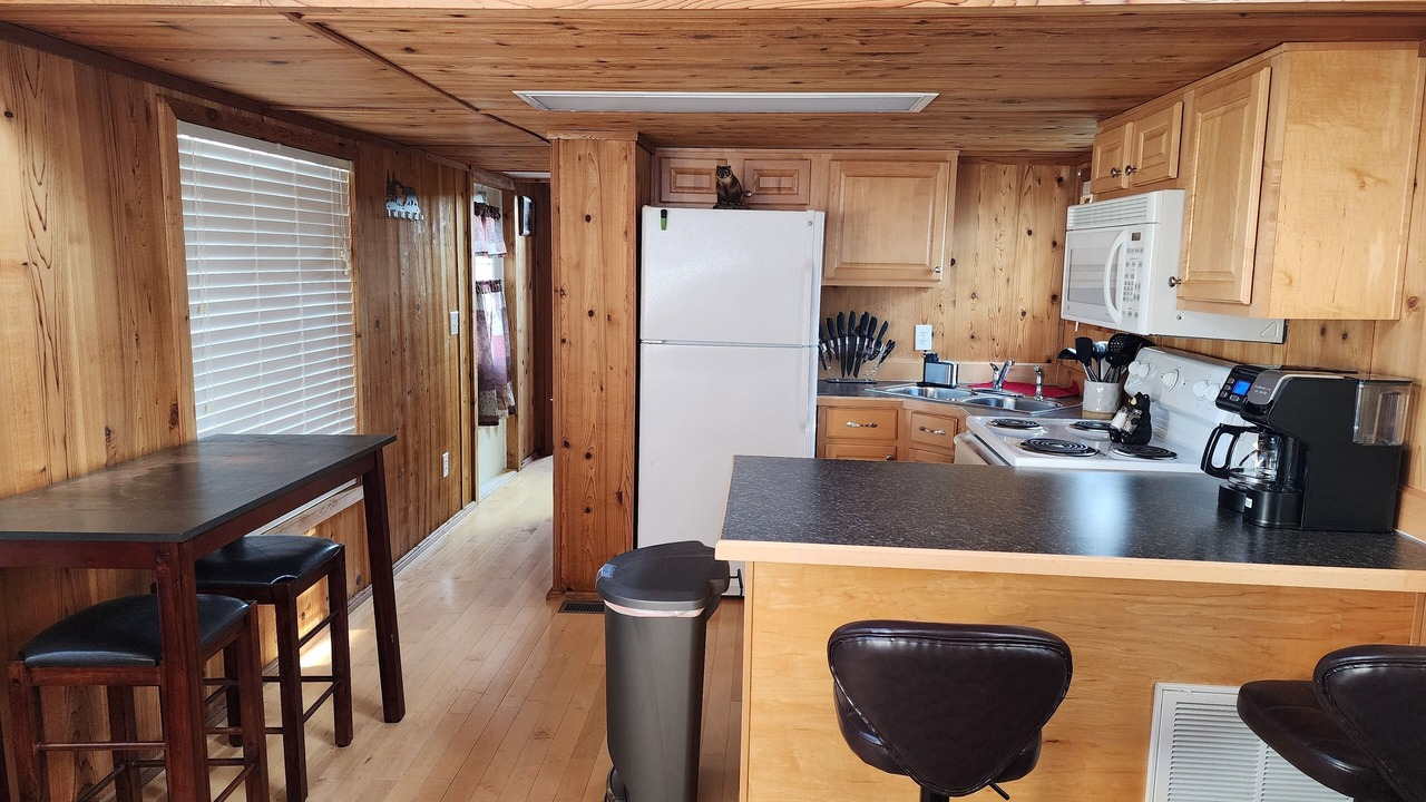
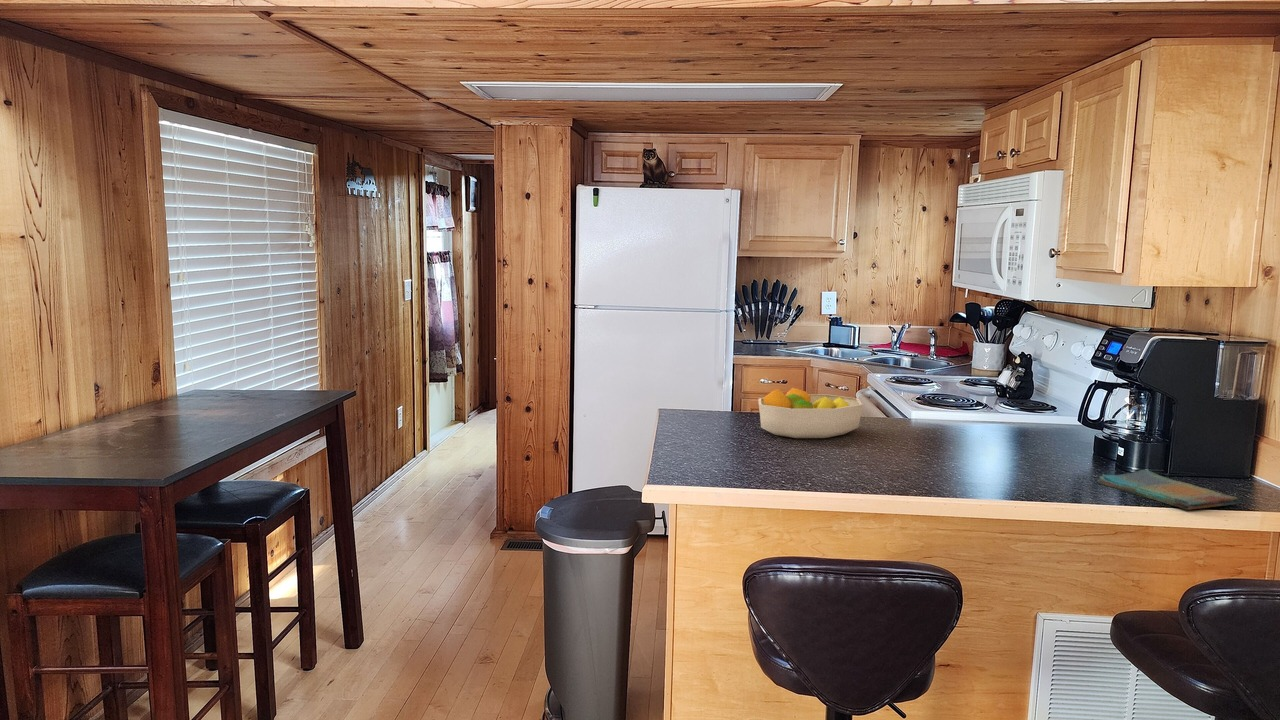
+ dish towel [1096,469,1240,511]
+ fruit bowl [757,387,864,439]
